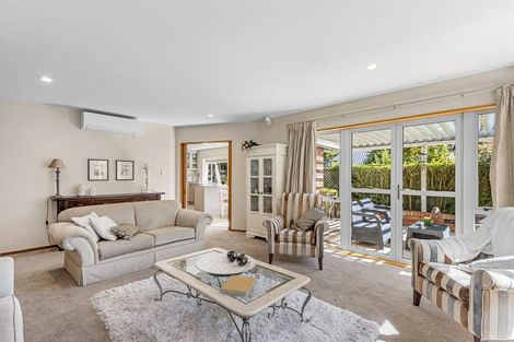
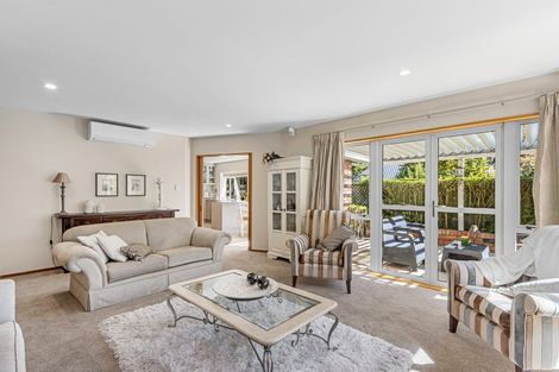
- book [220,274,257,297]
